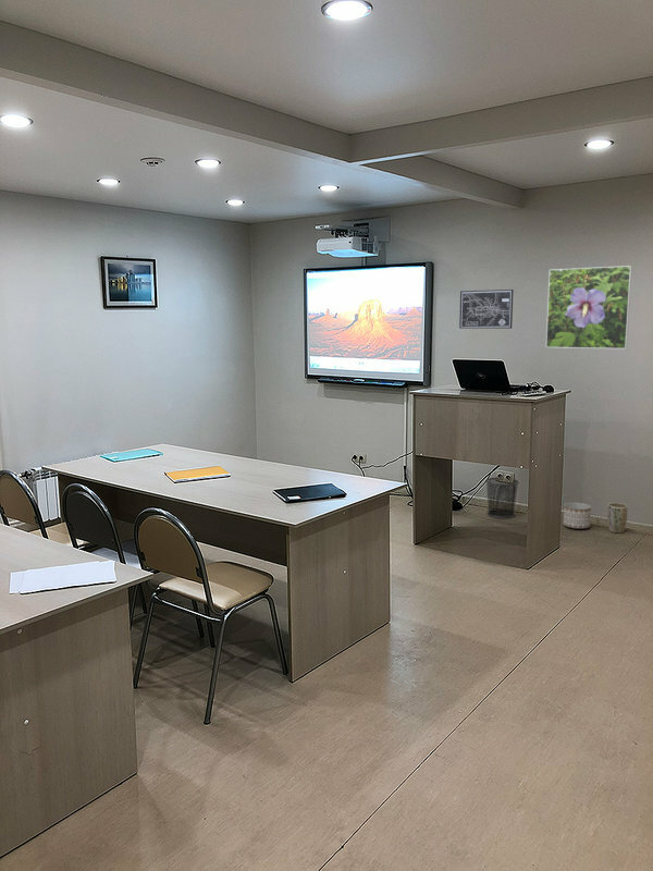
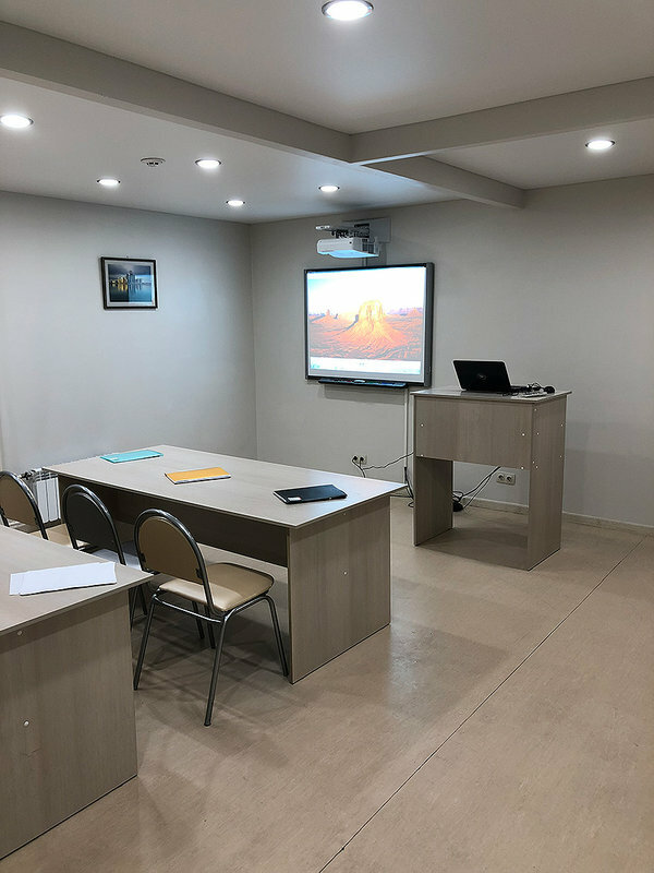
- plant pot [606,502,628,535]
- waste bin [484,477,520,519]
- planter [562,502,592,530]
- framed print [545,265,633,349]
- wall art [458,289,515,330]
